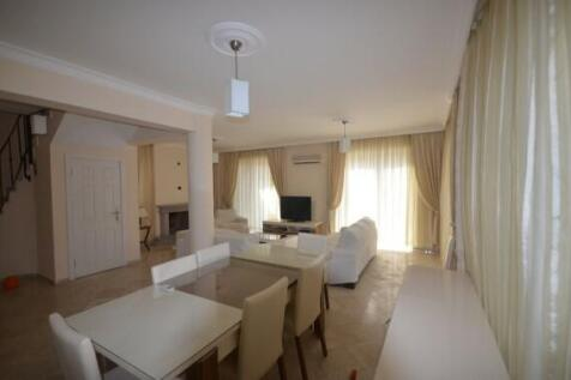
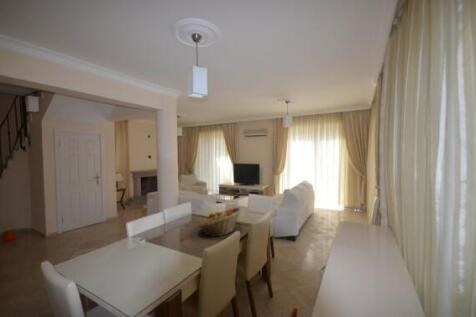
+ fruit basket [198,206,242,238]
